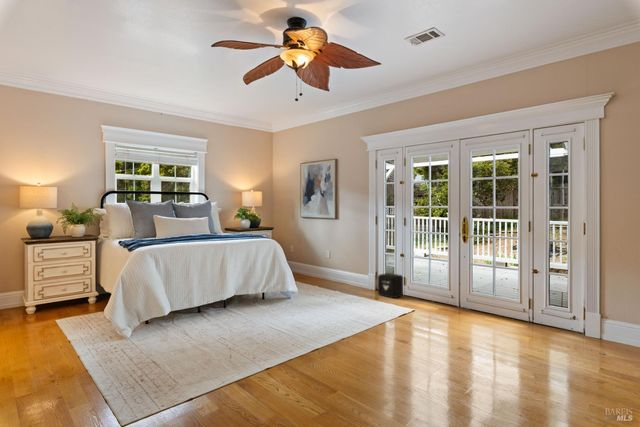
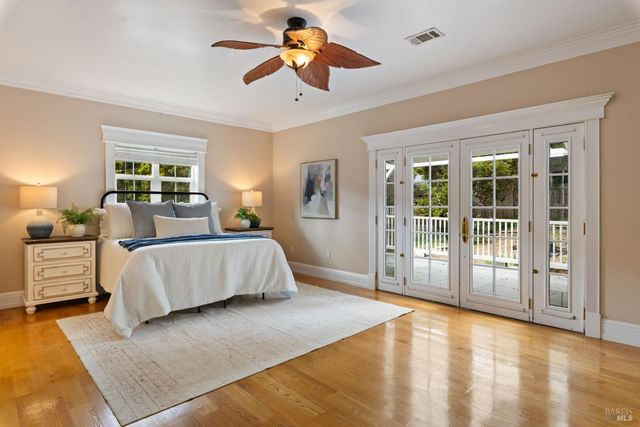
- air purifier [377,272,404,299]
